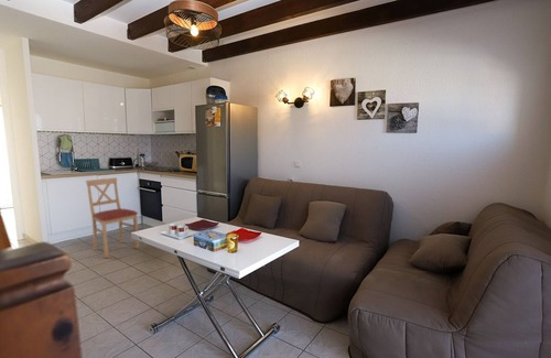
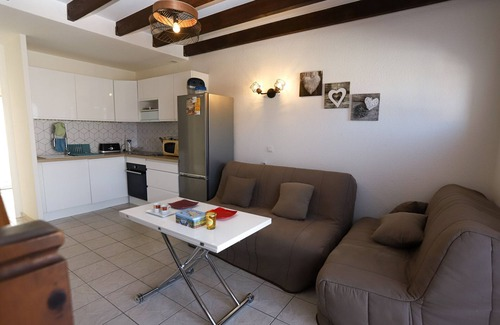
- chair [85,176,140,259]
